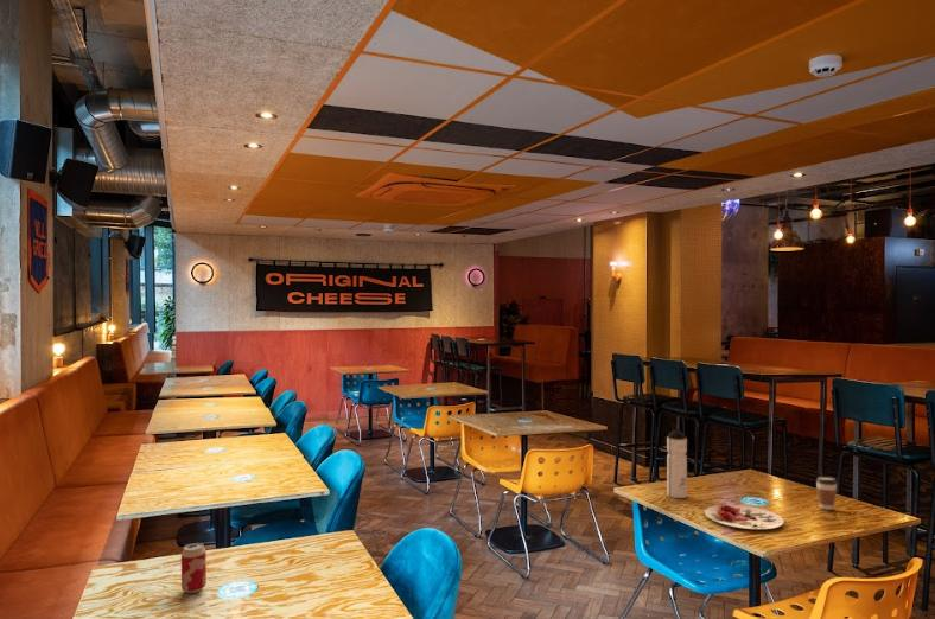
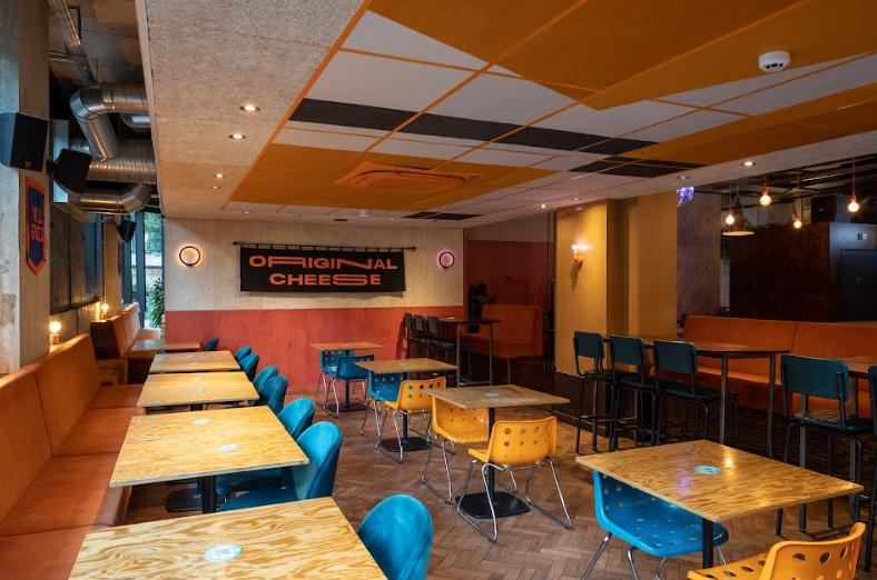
- plate [704,504,784,530]
- coffee cup [815,476,838,511]
- beverage can [180,542,208,594]
- water bottle [666,427,688,499]
